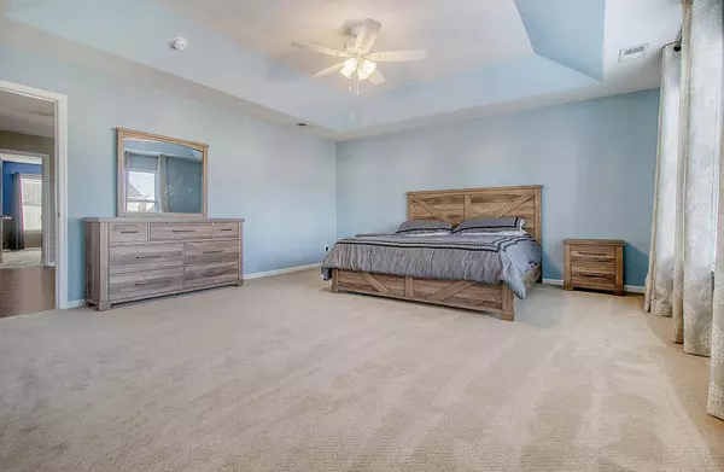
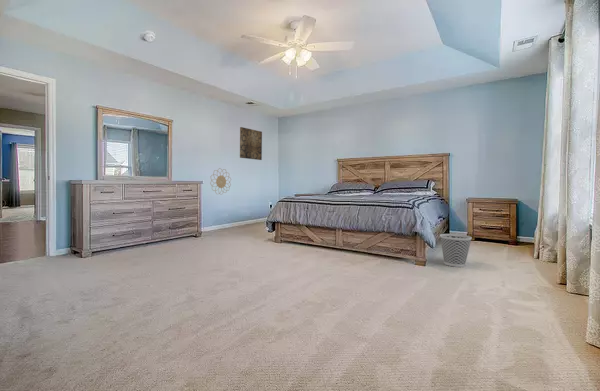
+ wall art [239,126,263,161]
+ decorative wall piece [209,167,232,195]
+ wastebasket [439,233,473,268]
